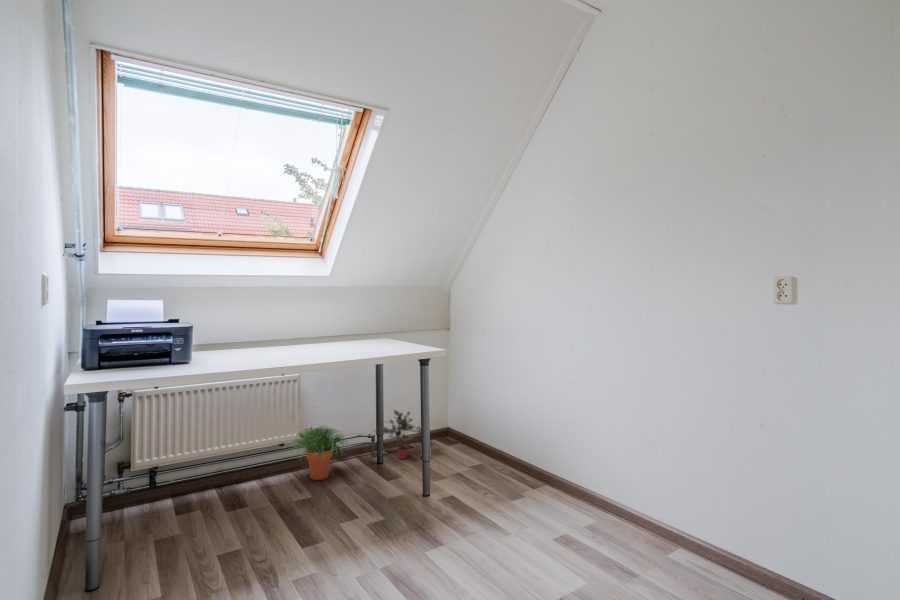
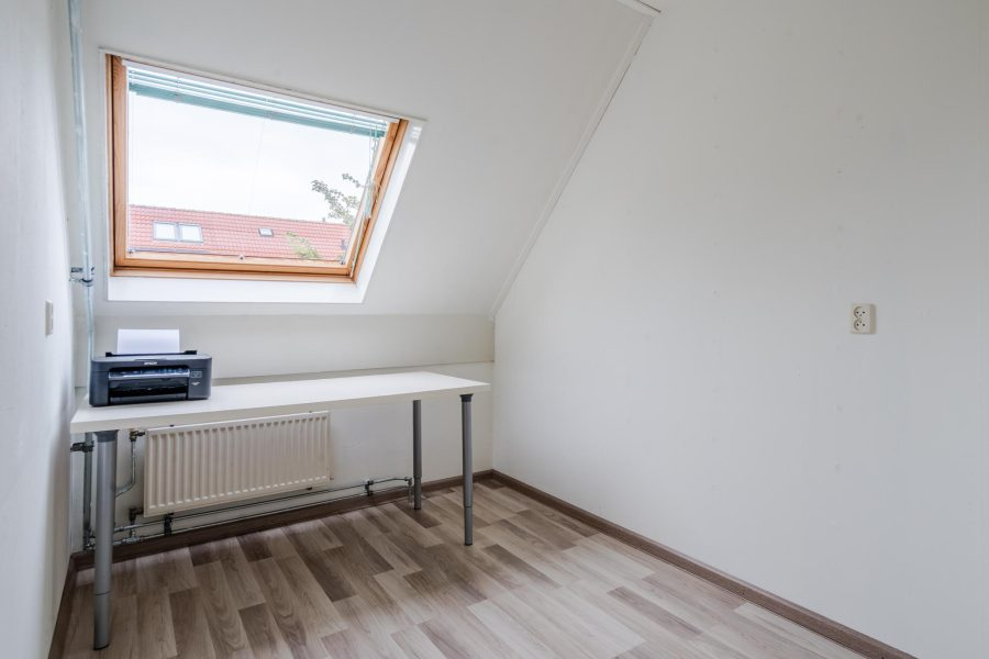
- potted plant [373,409,422,460]
- potted plant [288,424,350,481]
